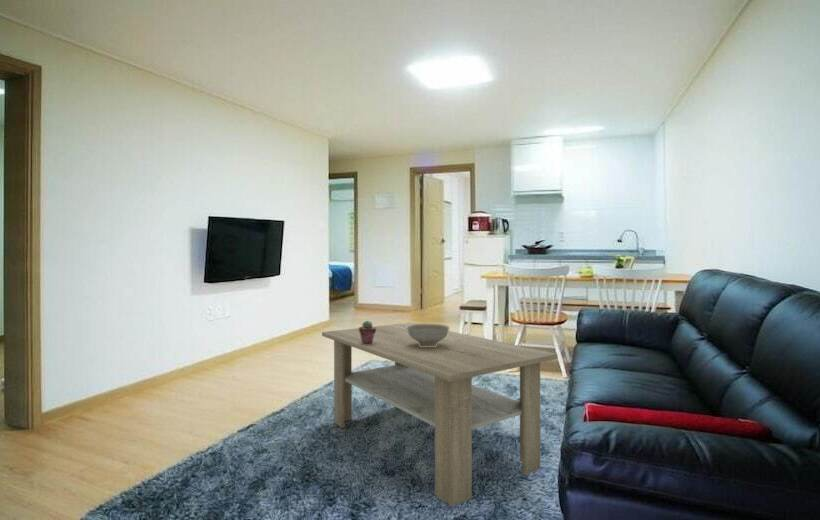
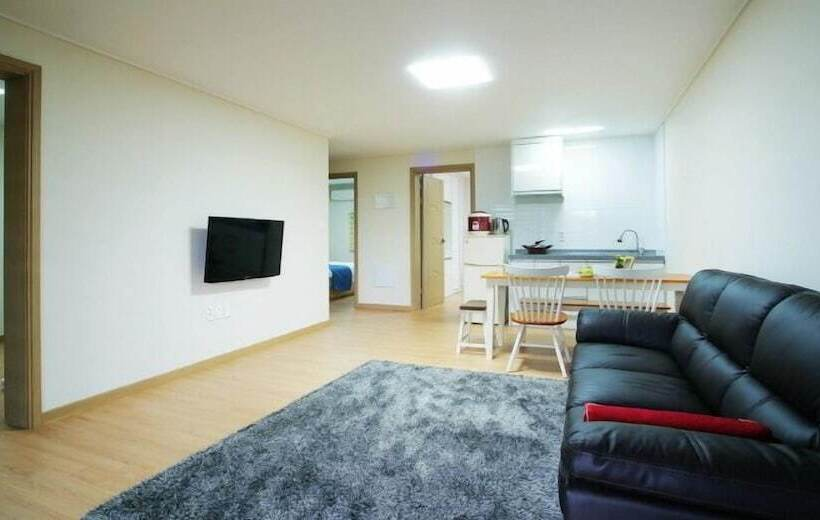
- potted succulent [358,320,376,345]
- decorative bowl [406,323,451,347]
- coffee table [321,322,558,507]
